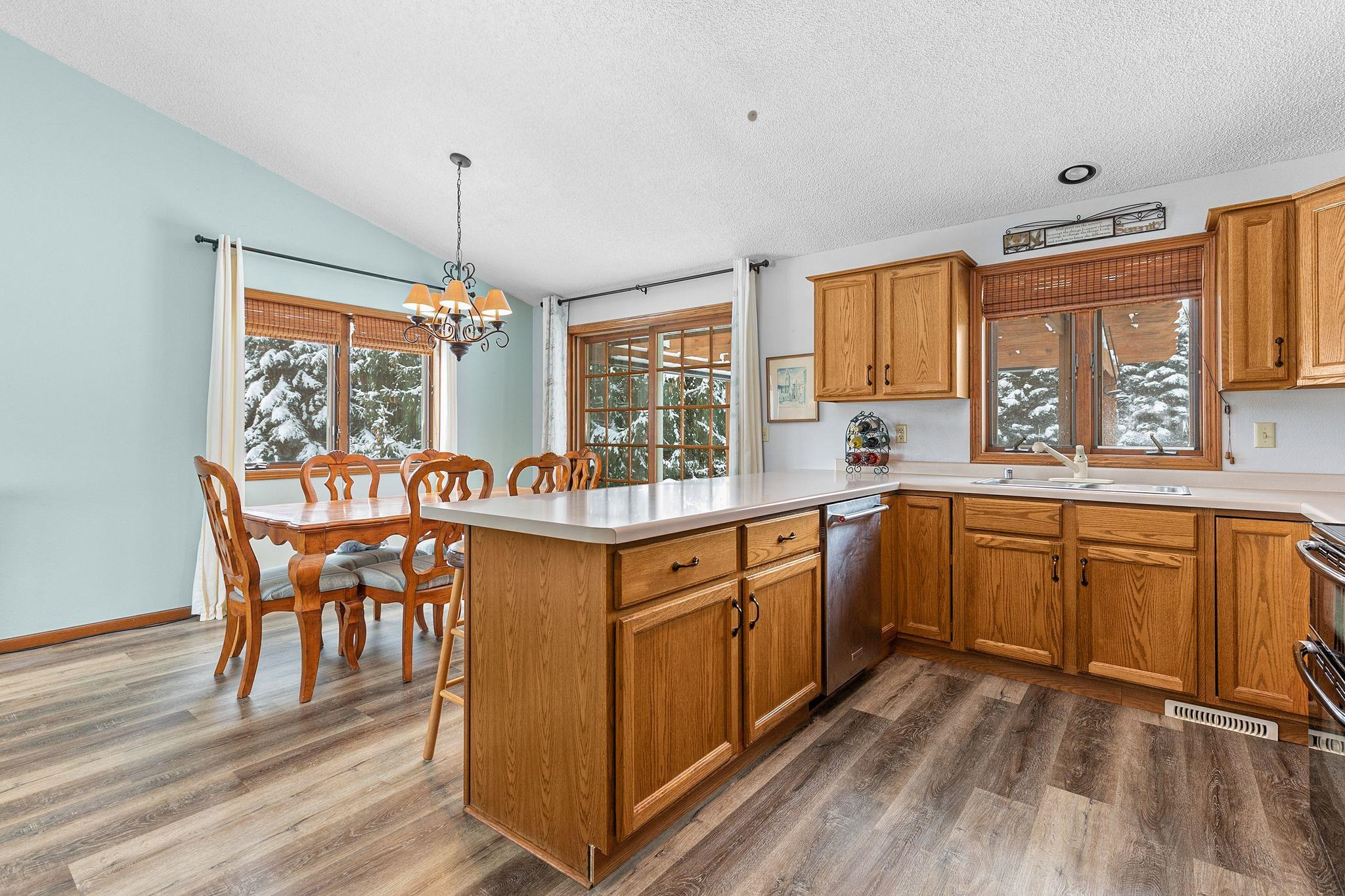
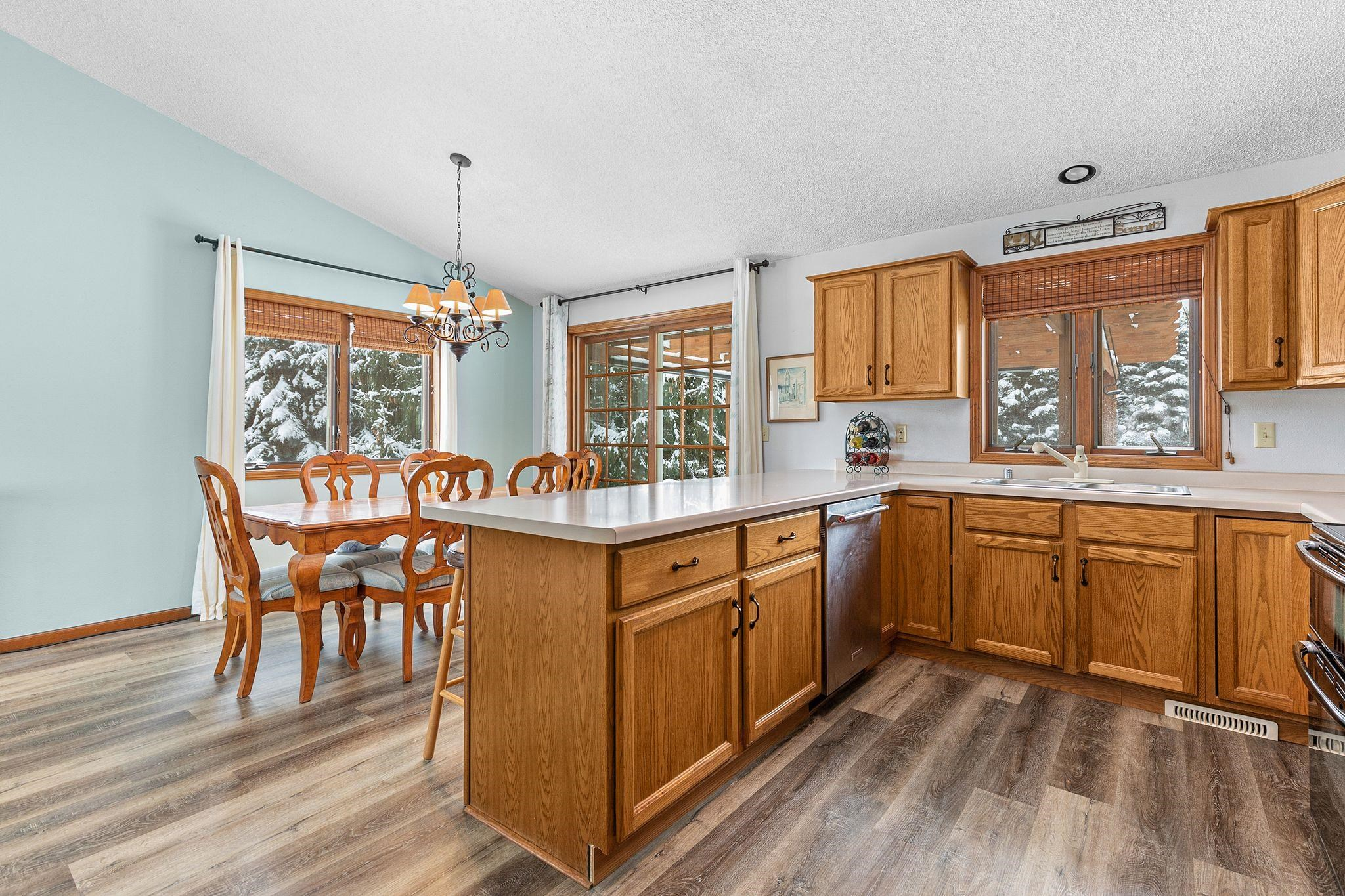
- smoke detector [747,110,759,122]
